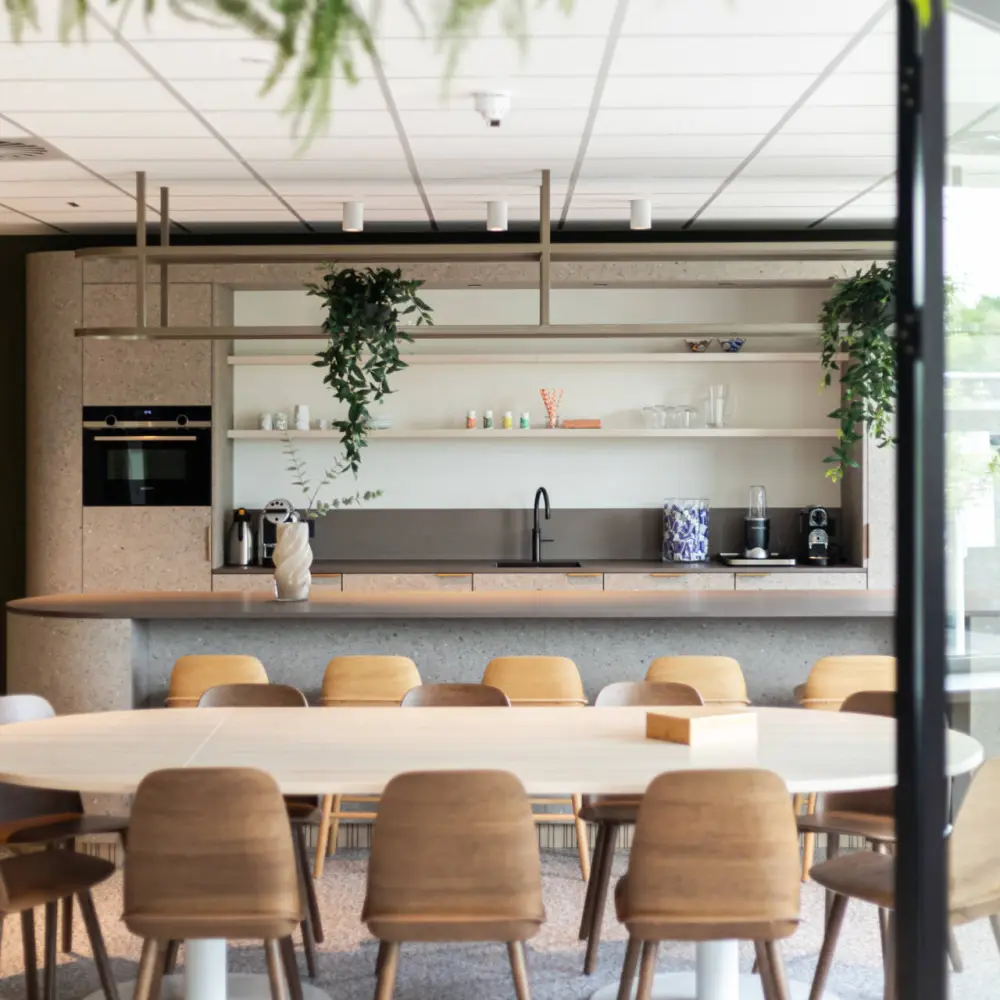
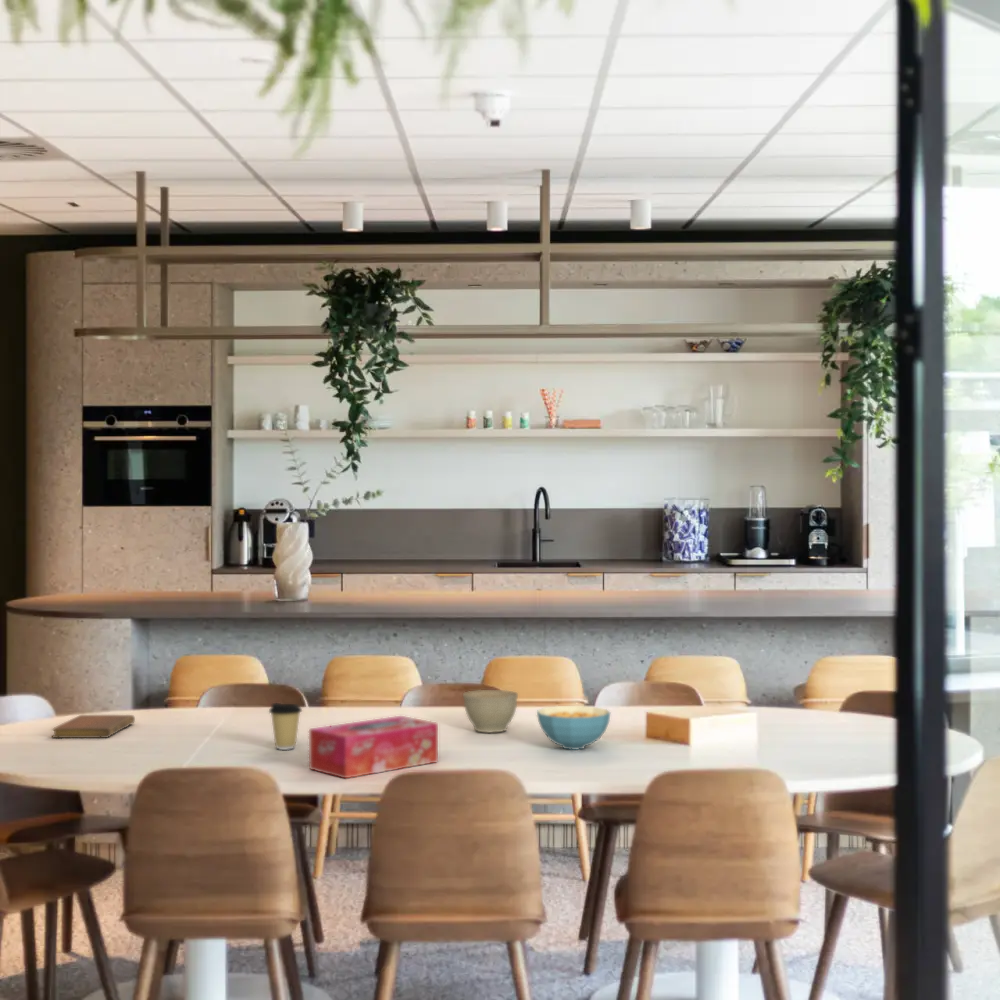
+ cereal bowl [536,705,611,751]
+ planter bowl [462,689,519,734]
+ tissue box [308,715,439,779]
+ notebook [51,714,136,739]
+ coffee cup [268,702,303,751]
